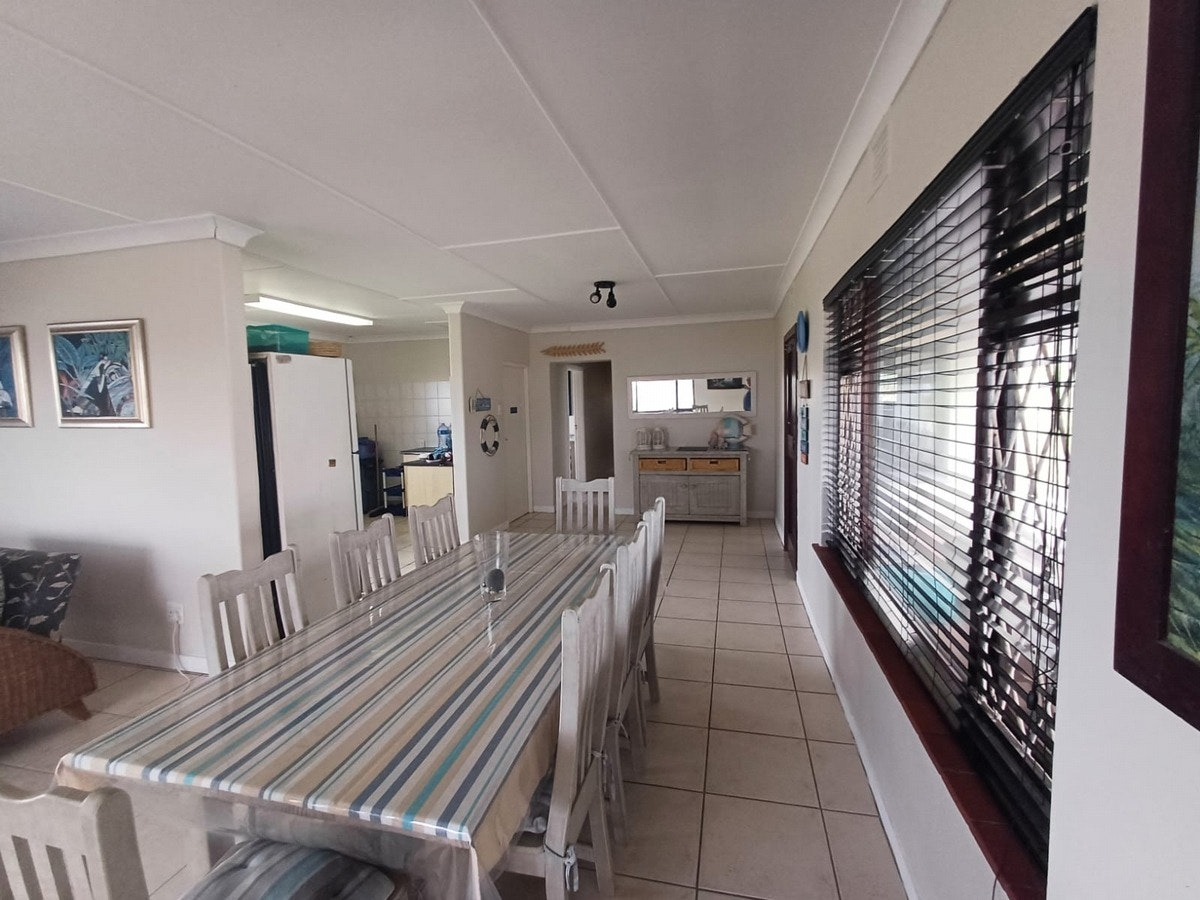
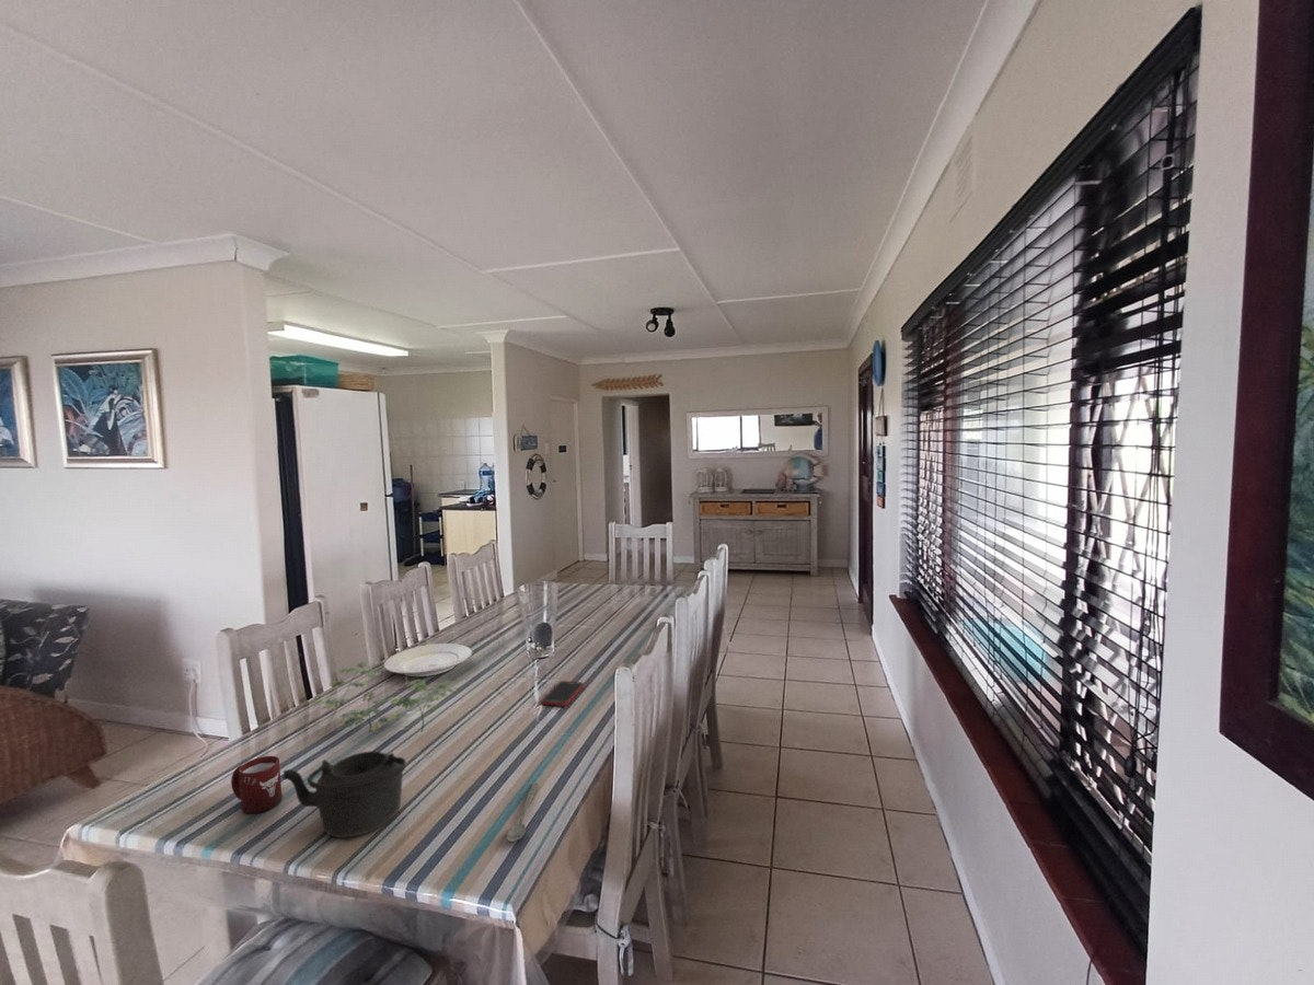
+ cup [230,755,284,814]
+ plant [306,661,458,733]
+ spoon [506,781,540,843]
+ cell phone [540,680,585,707]
+ teapot [281,751,407,838]
+ plate [382,642,473,677]
